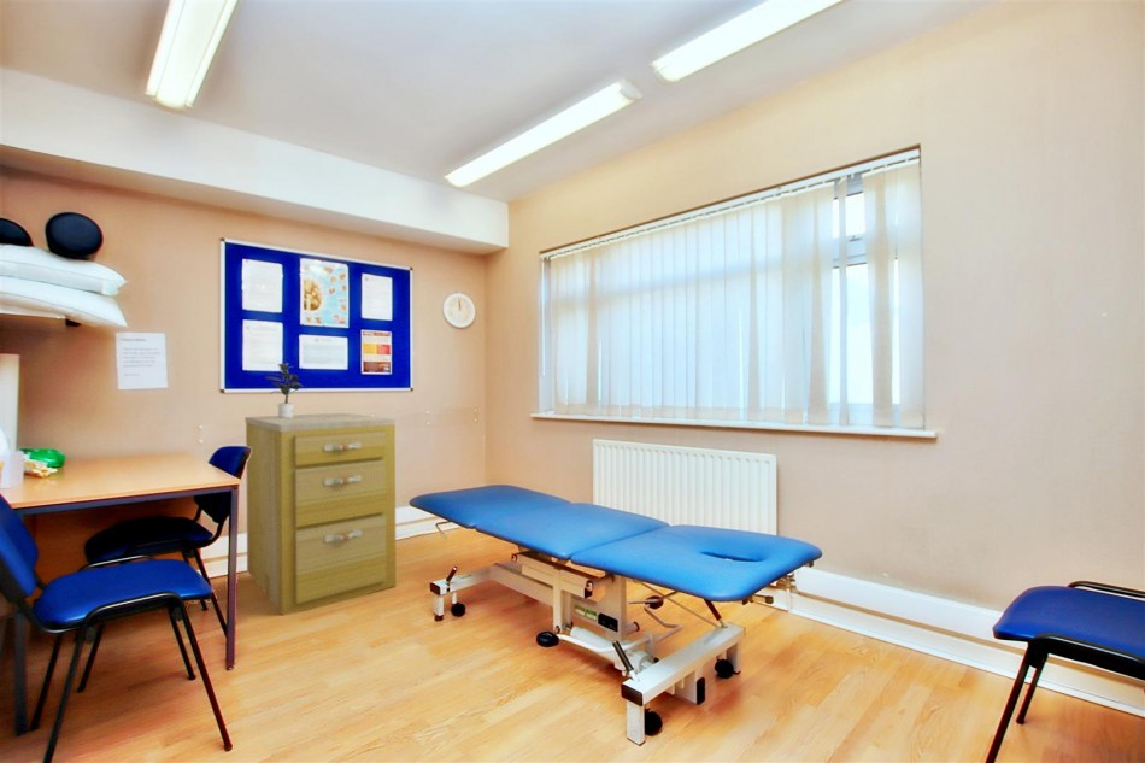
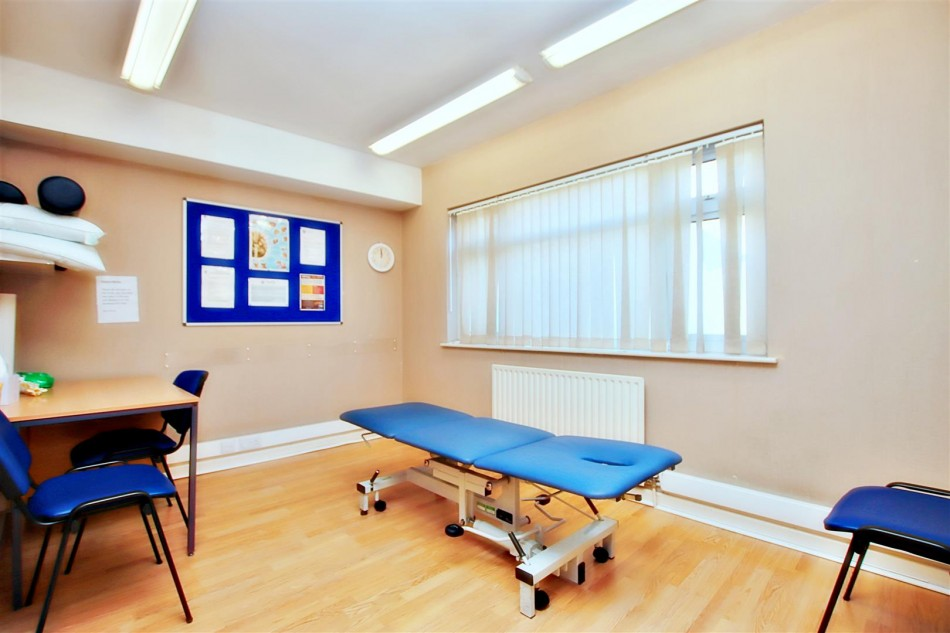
- filing cabinet [243,412,398,617]
- potted plant [263,362,306,418]
